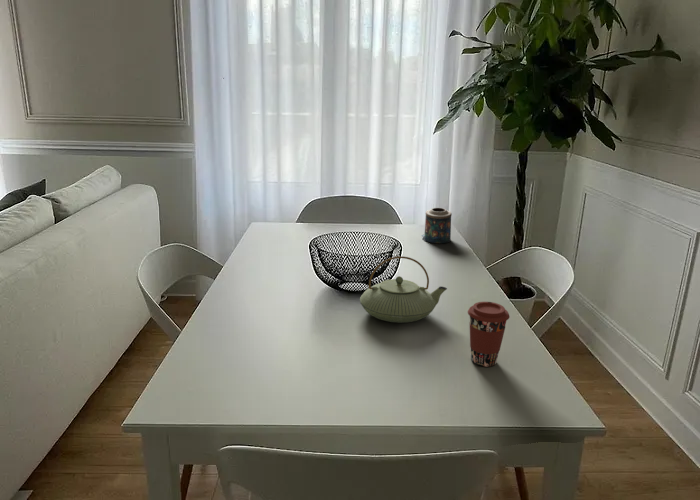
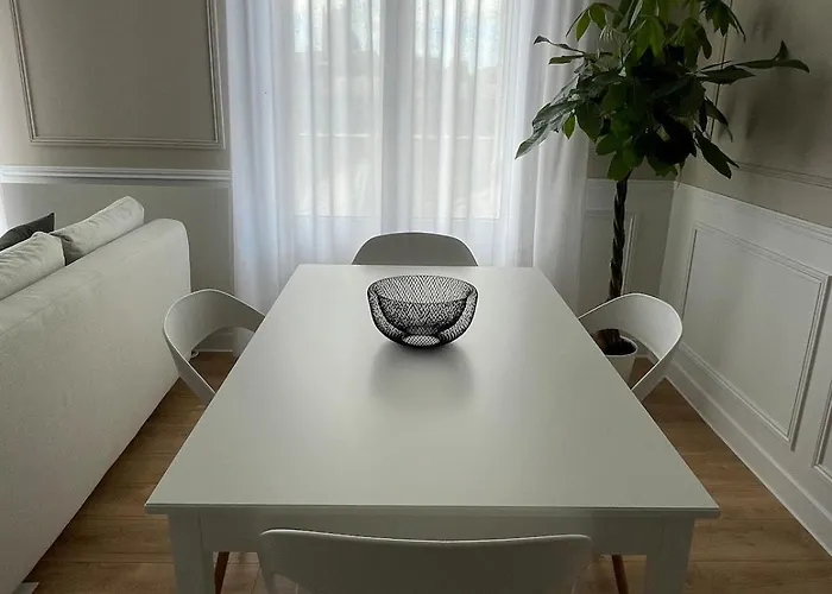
- candle [420,207,453,244]
- coffee cup [467,301,510,368]
- teapot [359,255,448,324]
